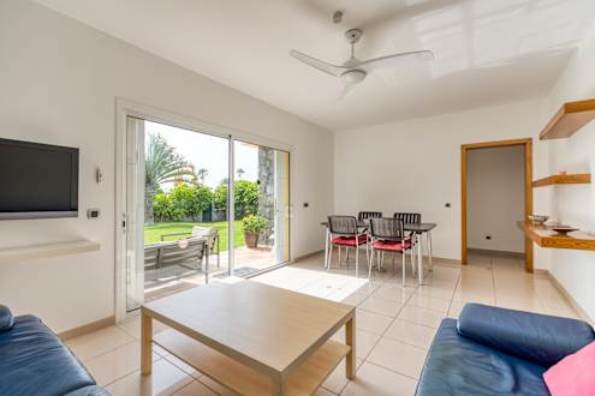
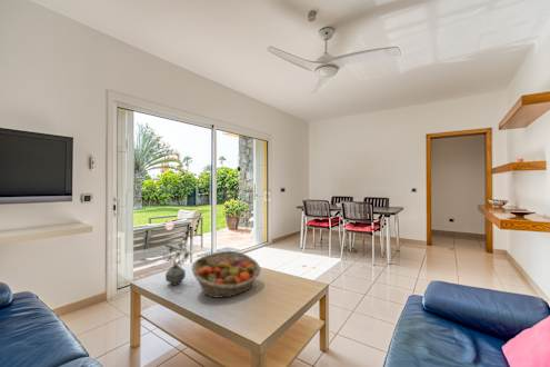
+ potted plant [164,241,191,287]
+ fruit basket [191,250,262,299]
